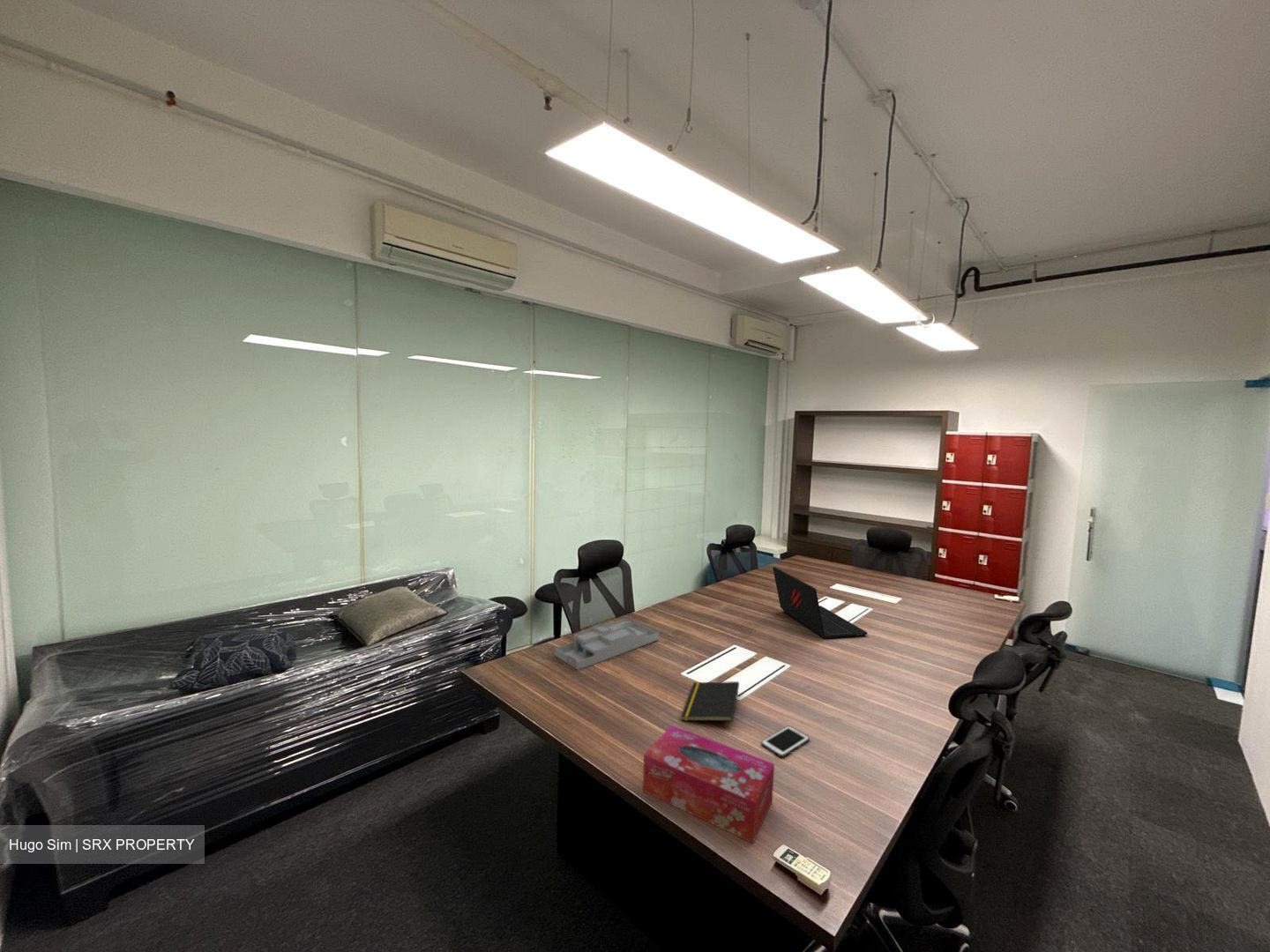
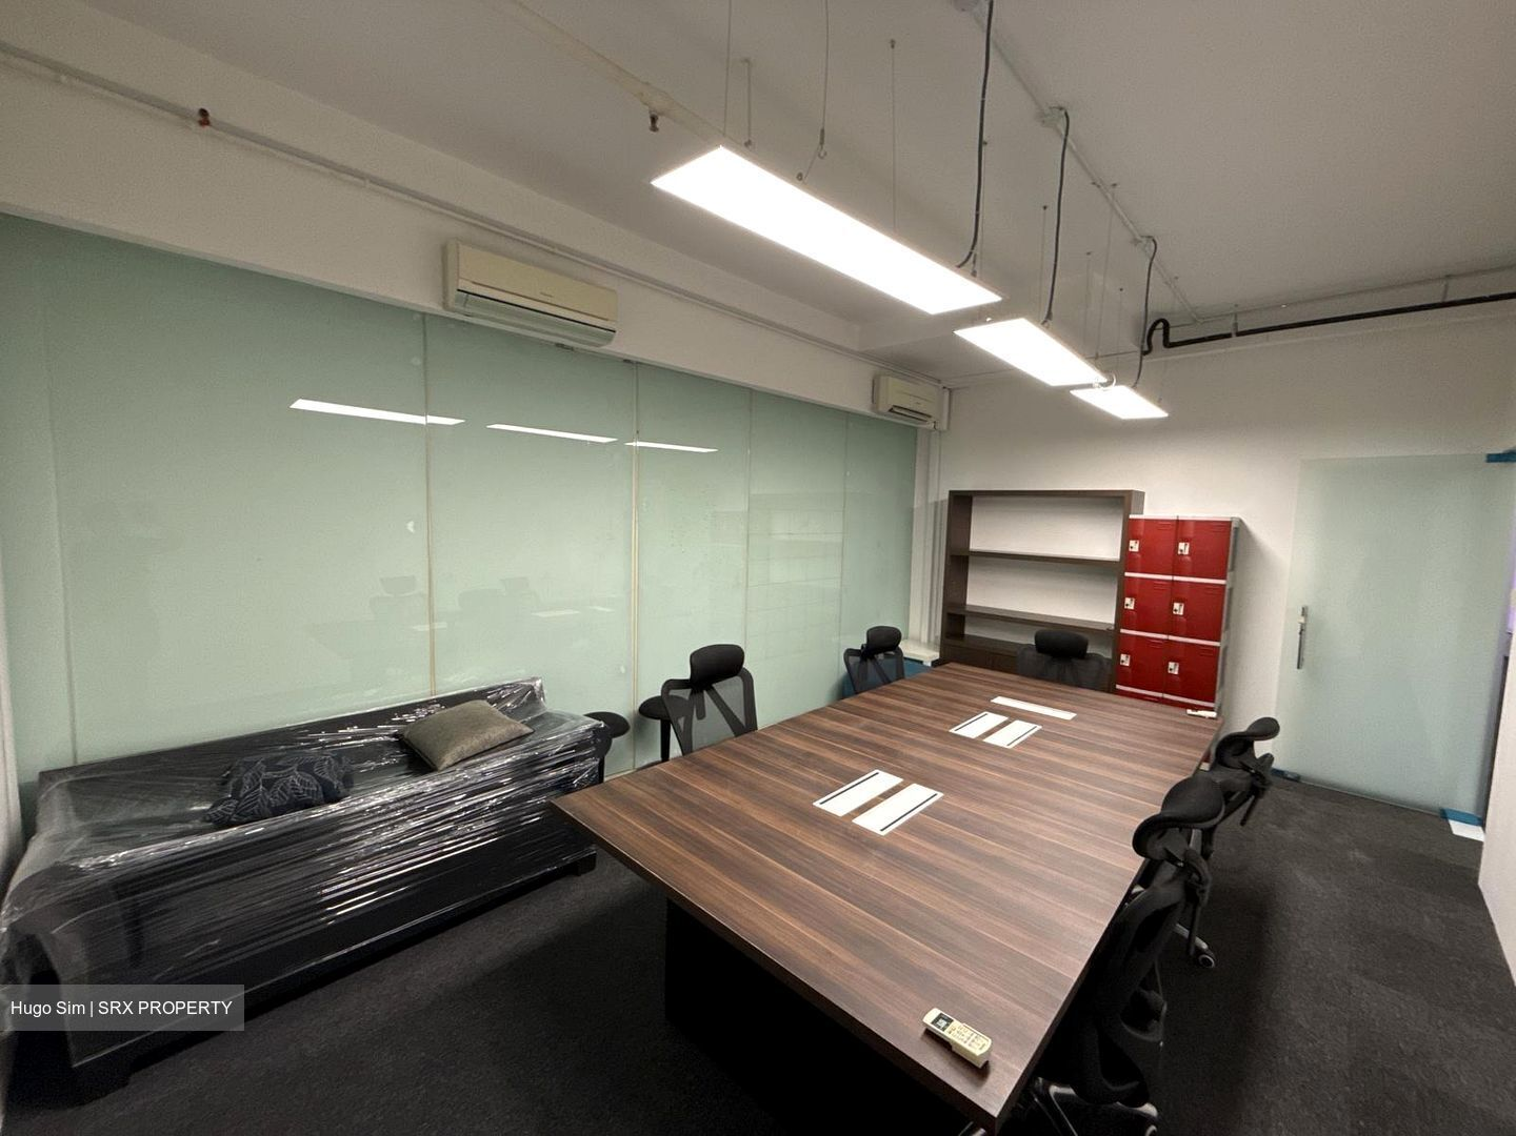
- laptop [772,566,869,639]
- tissue box [642,724,775,844]
- cell phone [760,725,811,758]
- desk organizer [554,618,660,671]
- notepad [680,681,740,722]
